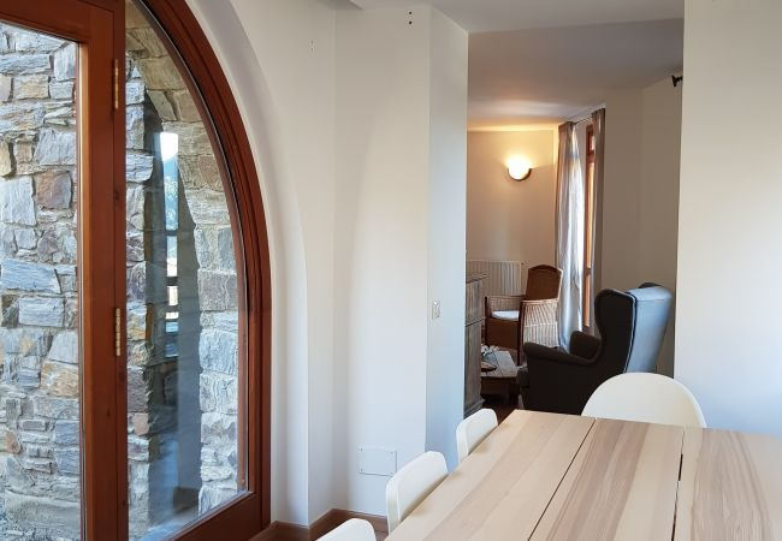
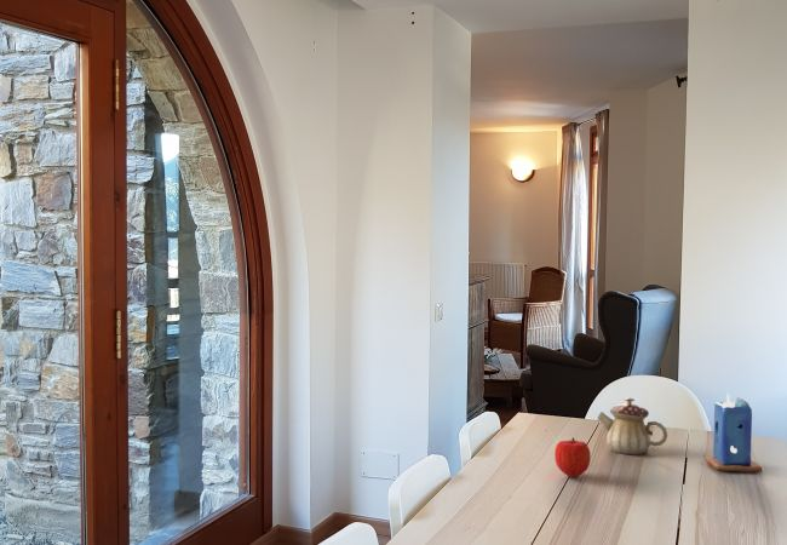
+ teapot [597,396,668,455]
+ candle [703,392,763,474]
+ fruit [553,436,592,478]
